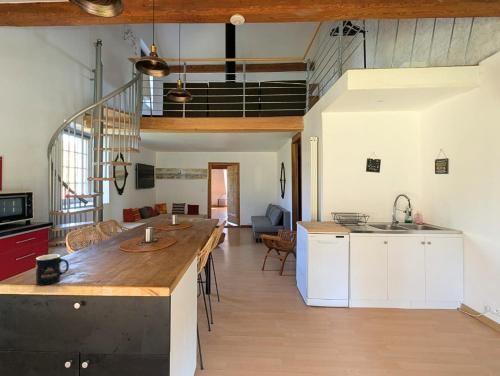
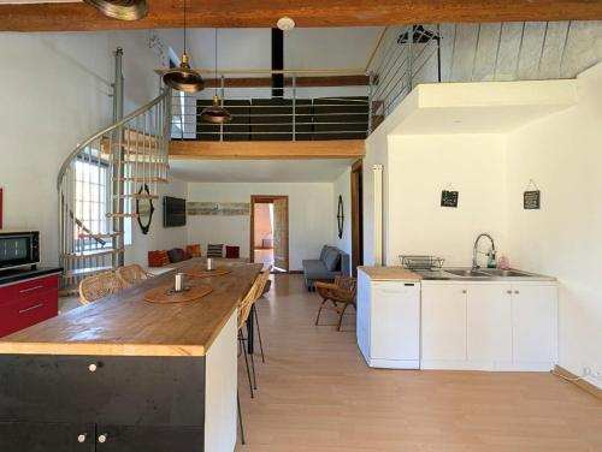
- mug [35,253,70,287]
